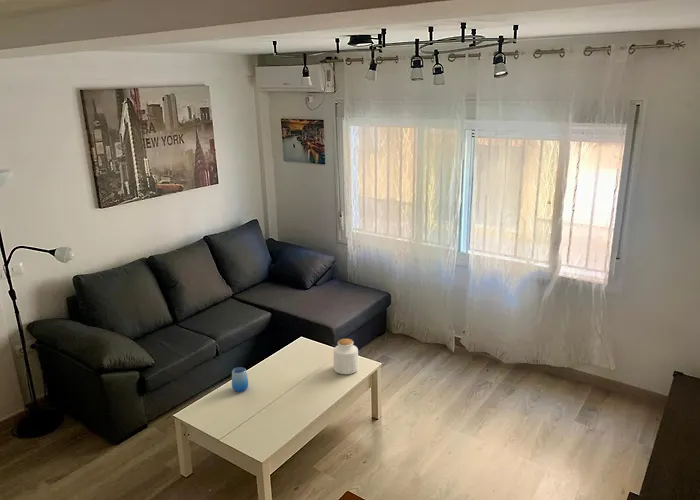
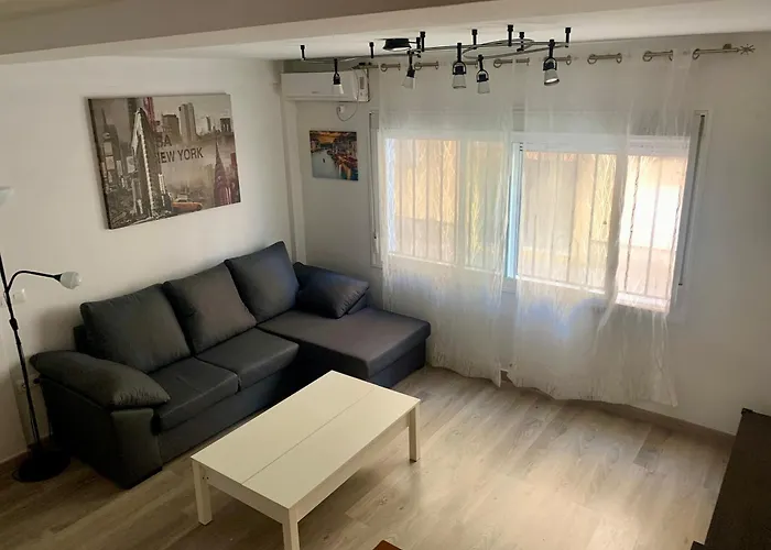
- cup [231,366,249,393]
- jar [333,338,359,375]
